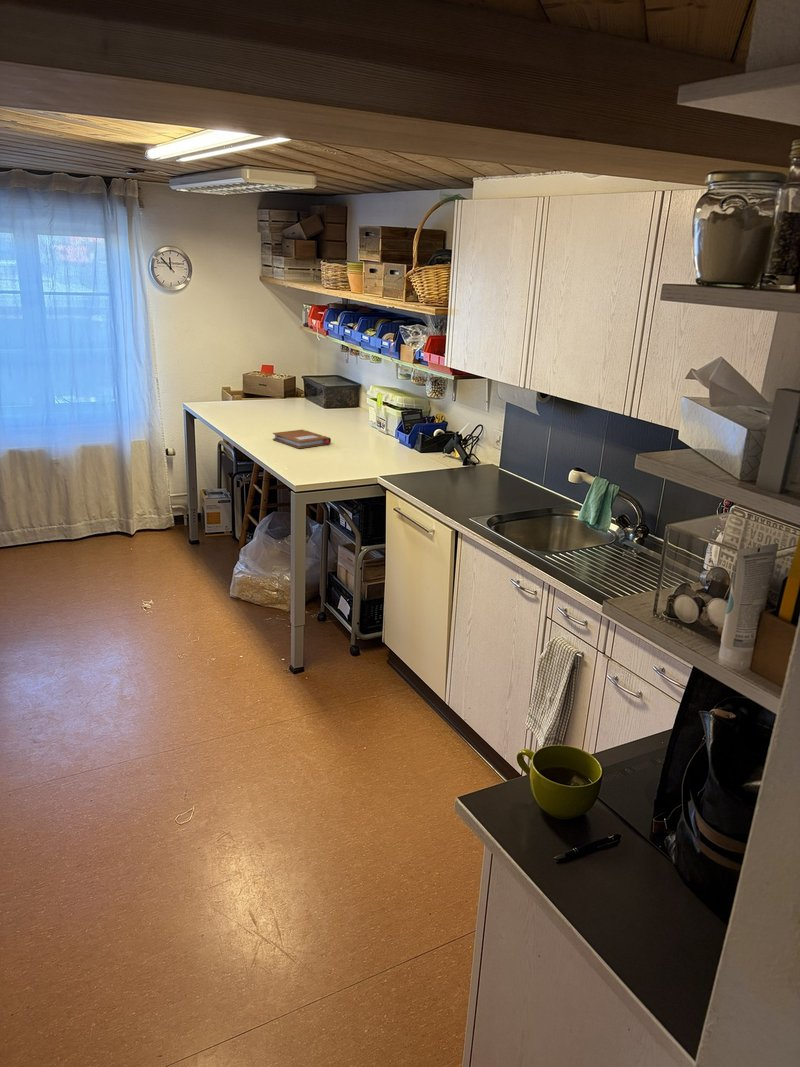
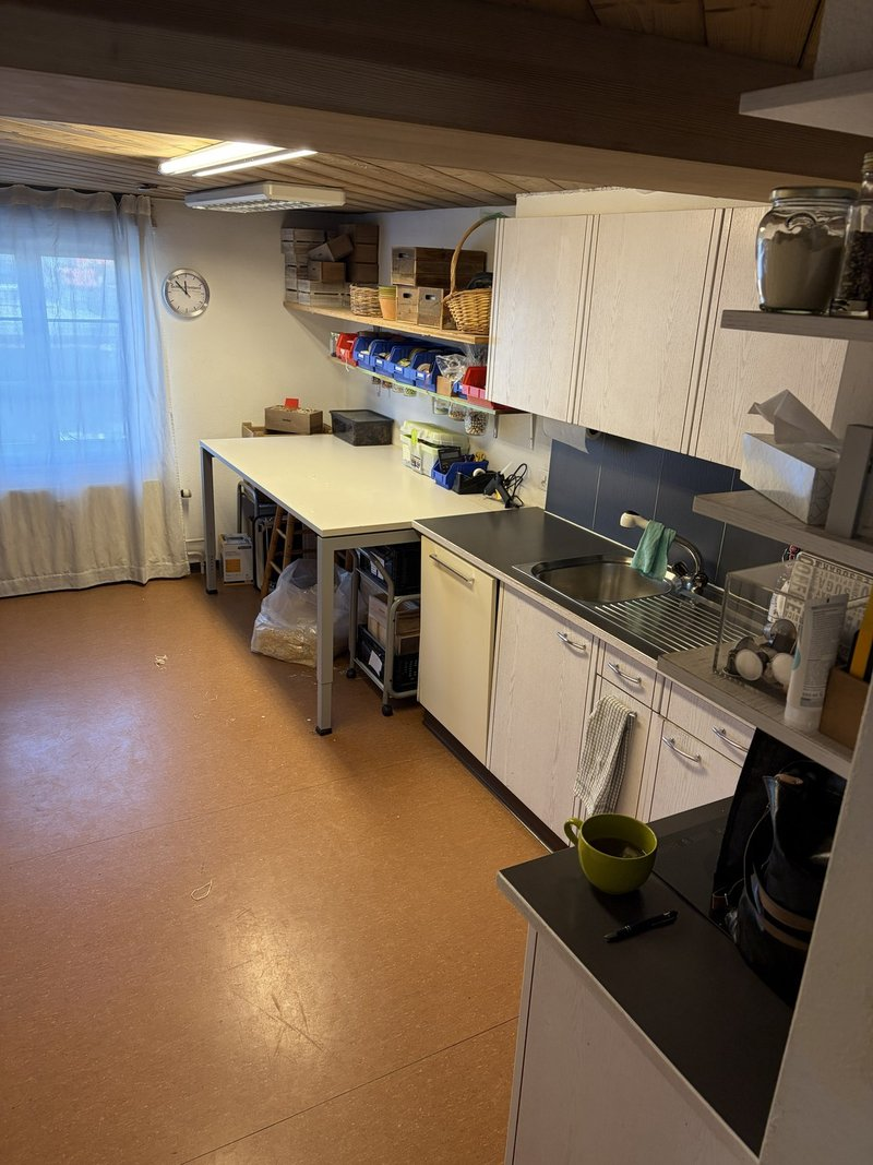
- notebook [272,429,332,449]
